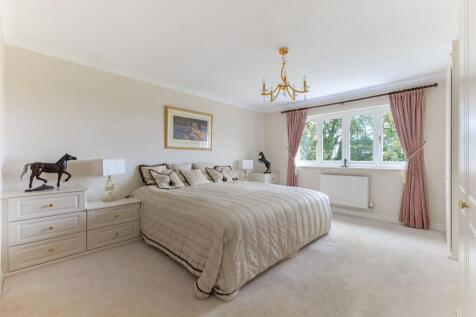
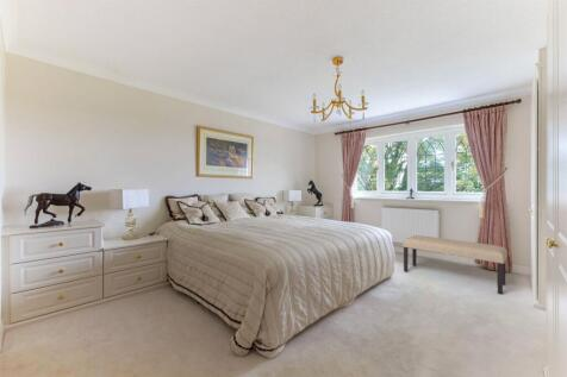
+ bench [401,234,509,295]
